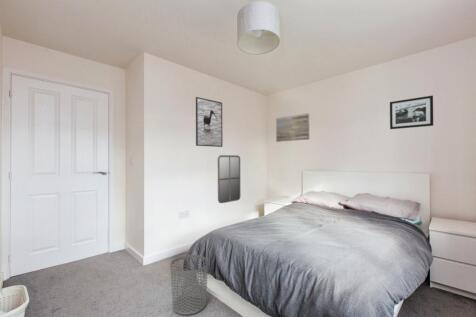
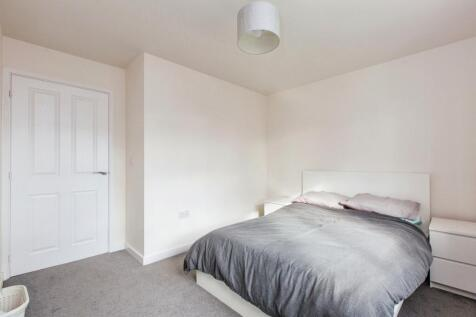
- waste bin [169,254,209,316]
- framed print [195,96,223,148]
- picture frame [389,94,434,130]
- home mirror [217,154,242,204]
- wall art [275,112,310,143]
